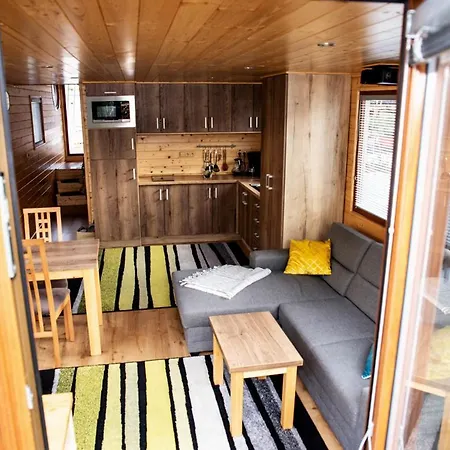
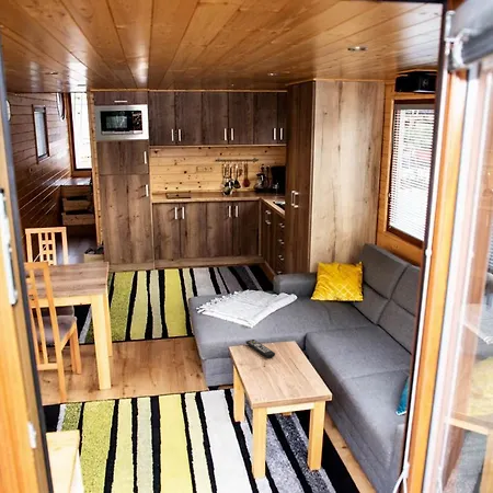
+ remote control [244,339,276,359]
